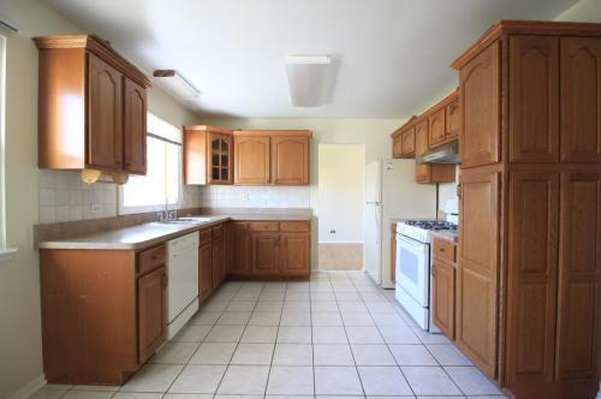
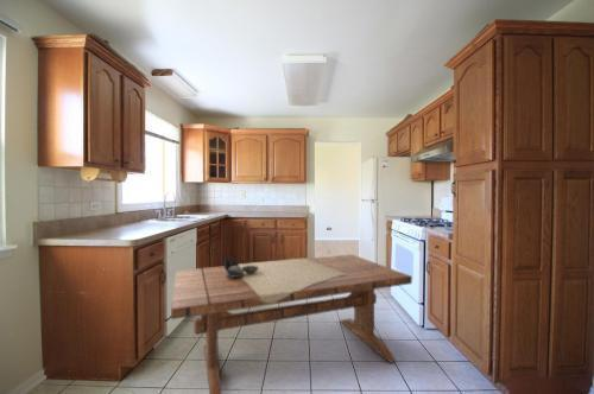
+ decorative bowl [223,256,259,279]
+ dining table [170,253,413,394]
